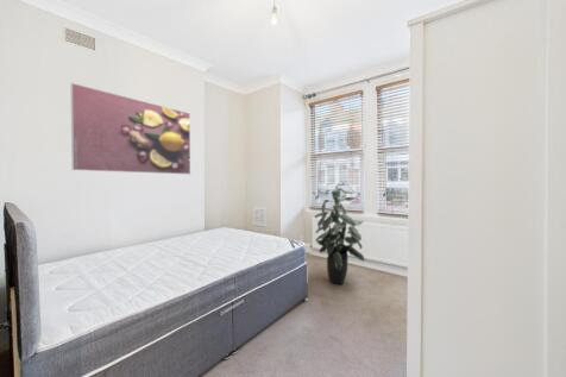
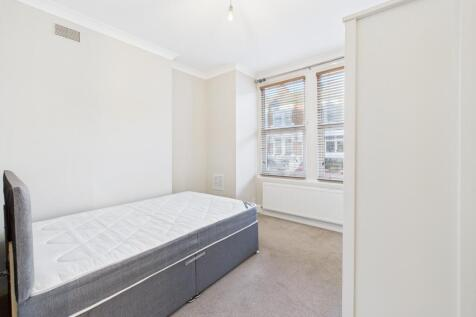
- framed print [70,82,191,176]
- indoor plant [314,182,365,287]
